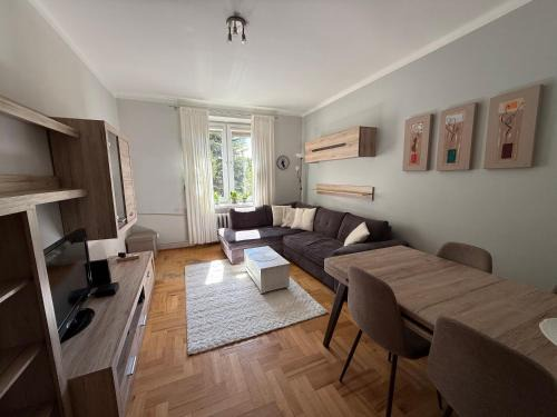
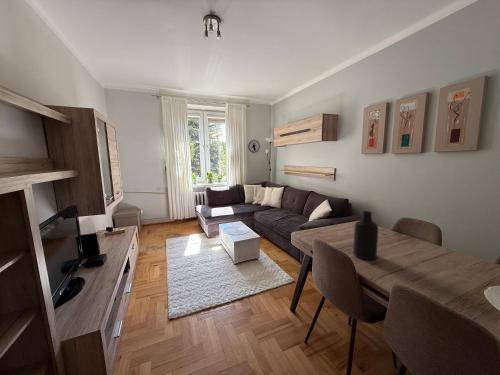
+ bottle [352,210,379,261]
